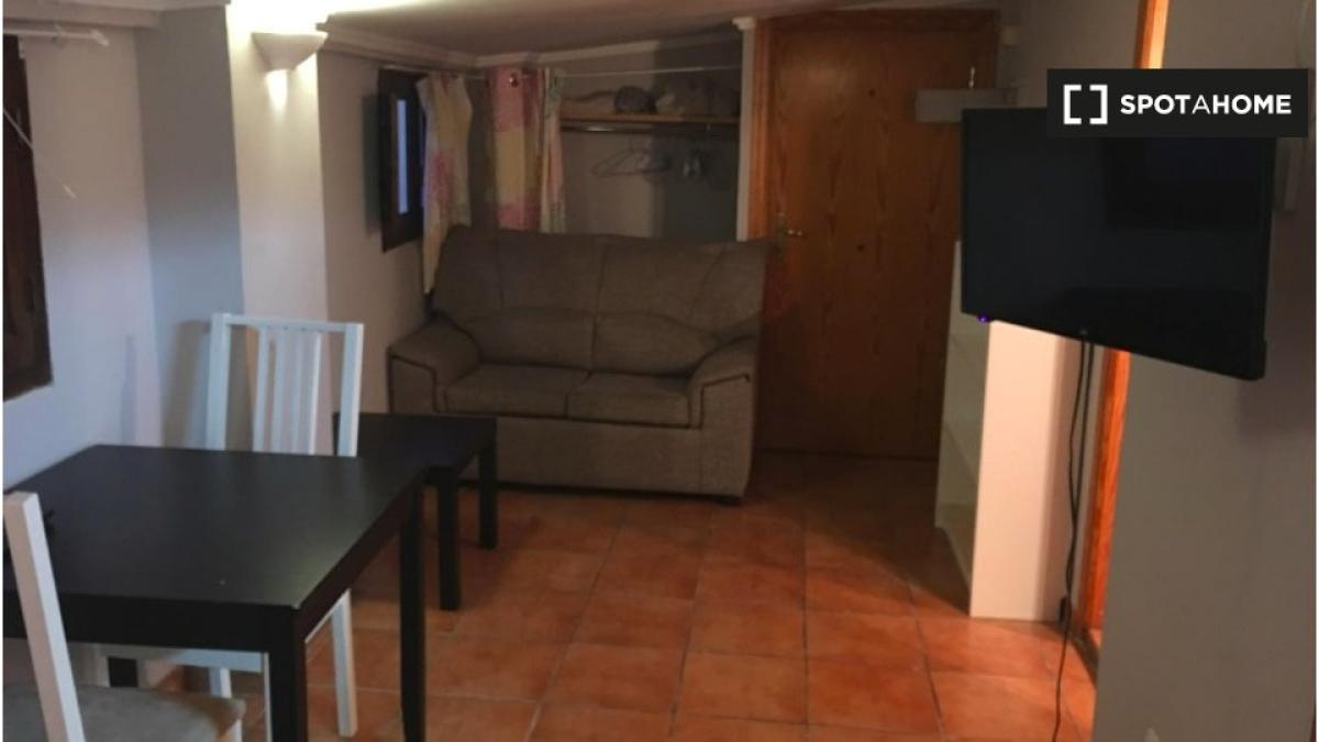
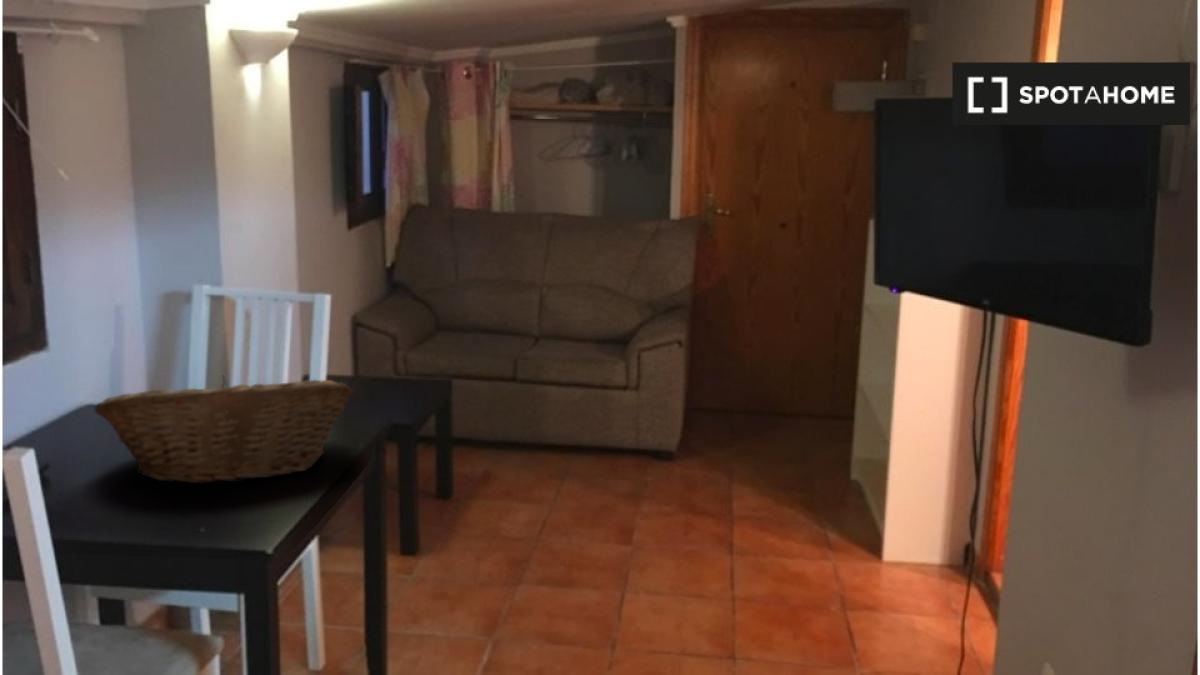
+ fruit basket [93,375,353,485]
